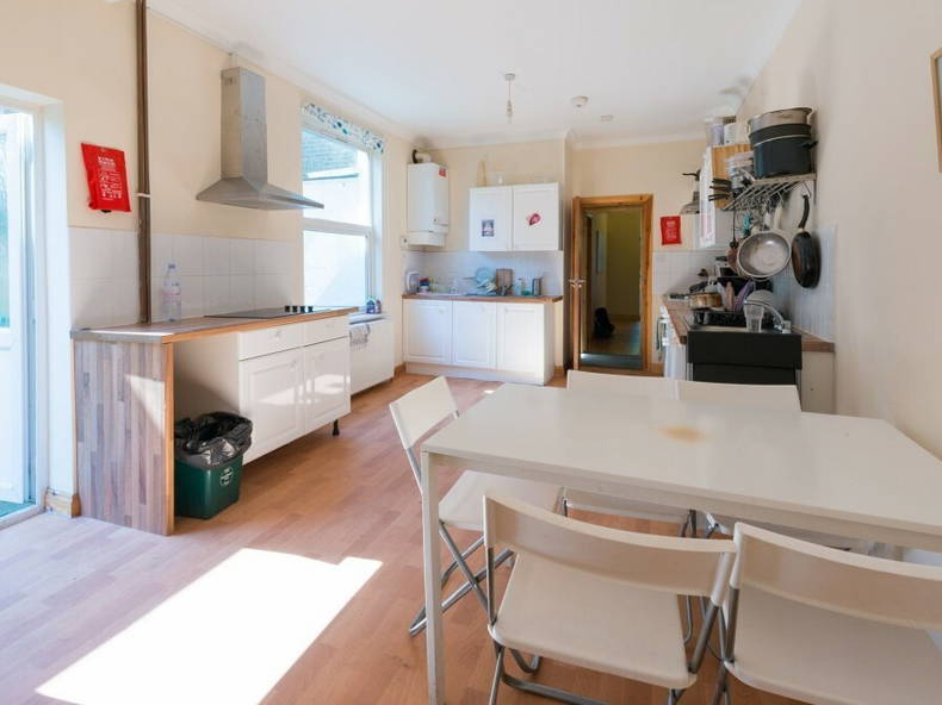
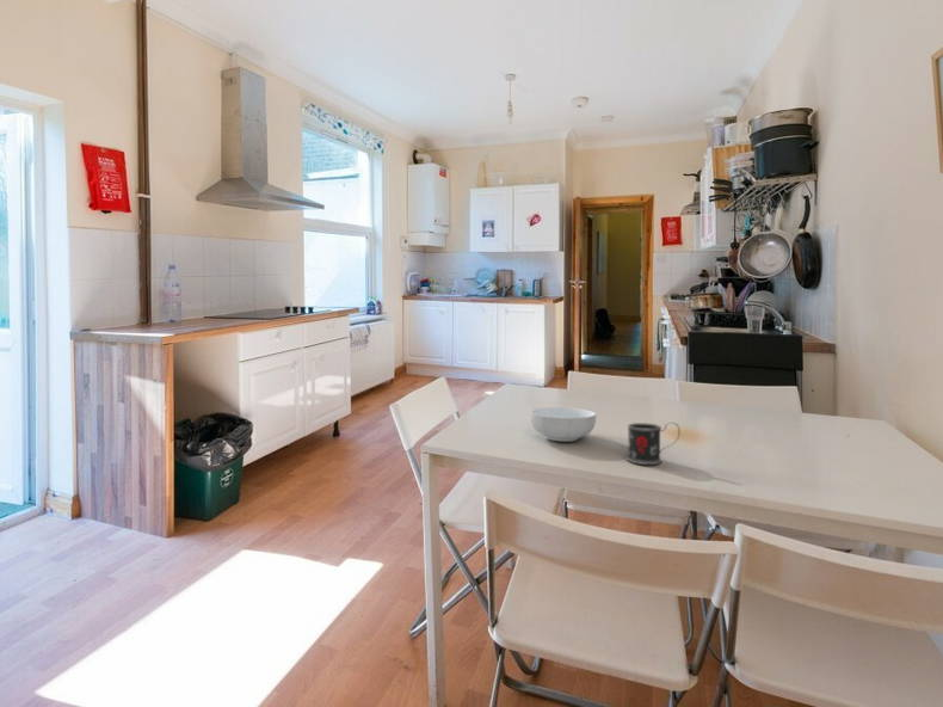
+ cereal bowl [529,406,597,443]
+ mug [624,422,682,466]
